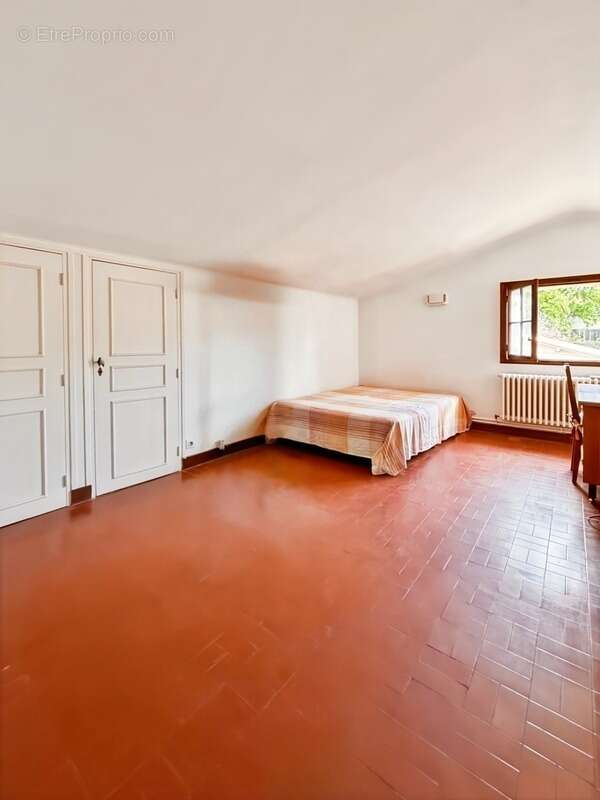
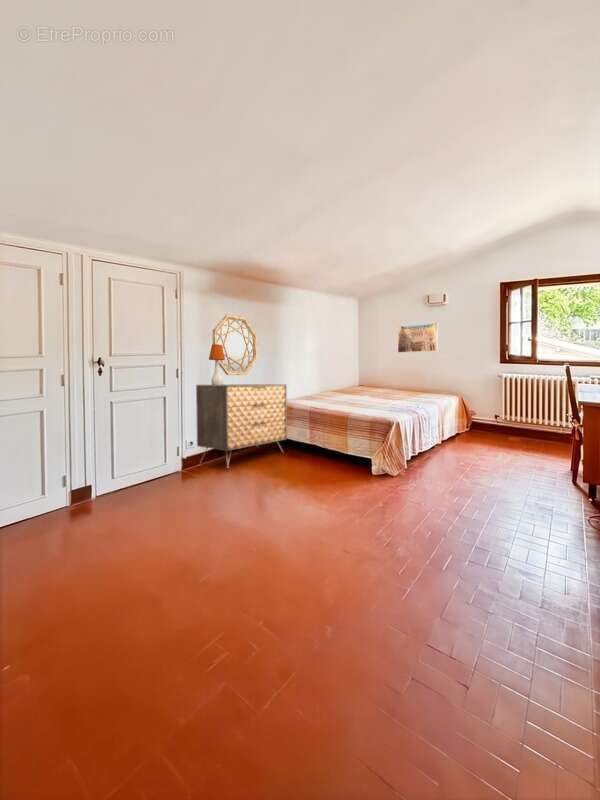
+ dresser [195,383,288,469]
+ home mirror [211,314,258,376]
+ table lamp [208,344,225,385]
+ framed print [397,322,439,354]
